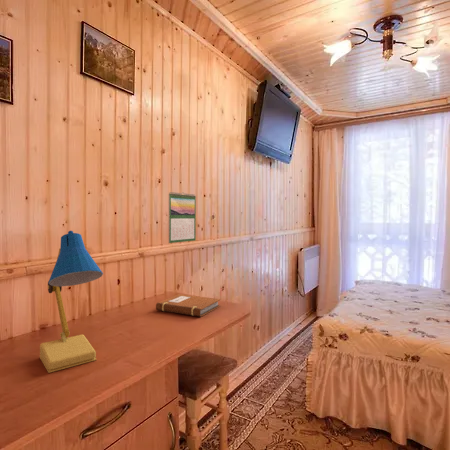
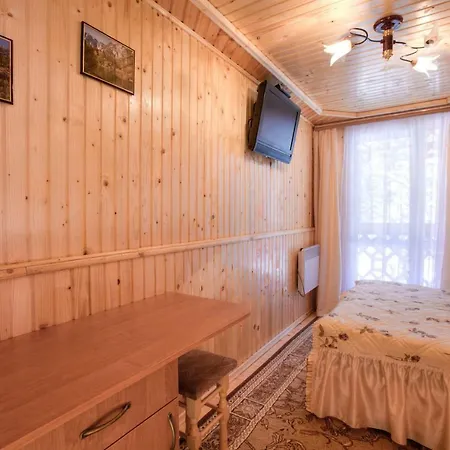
- notebook [155,293,221,318]
- desk lamp [39,230,104,374]
- calendar [168,191,197,244]
